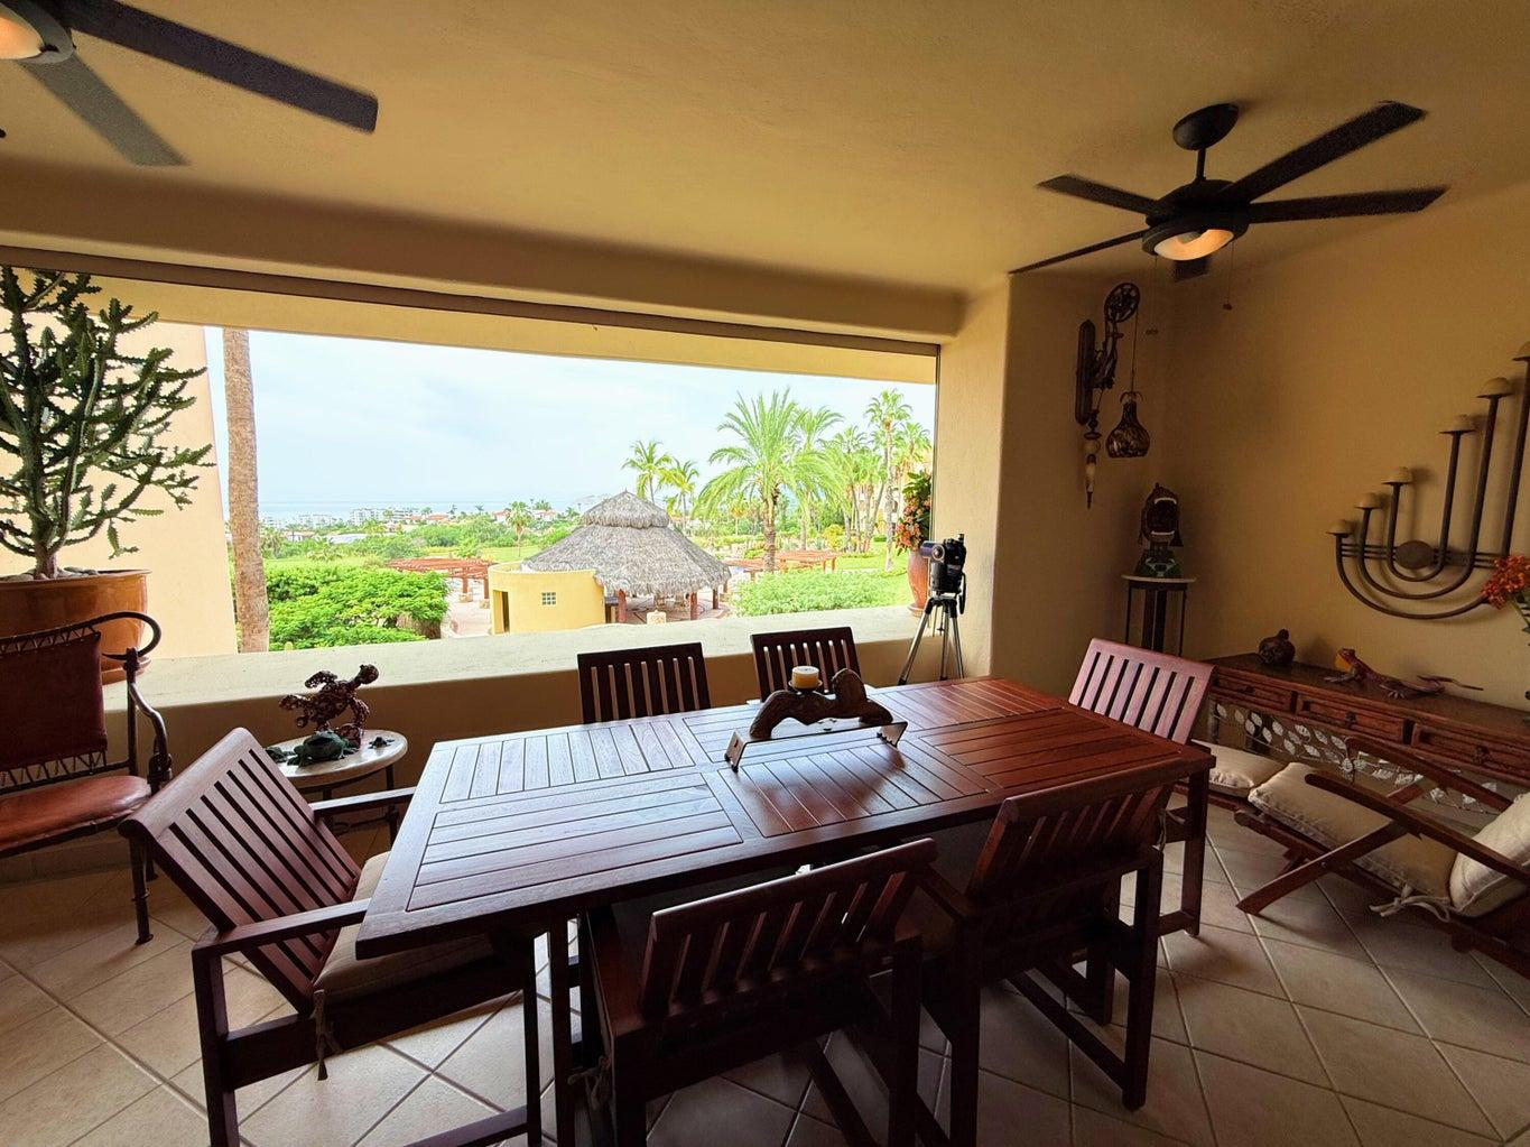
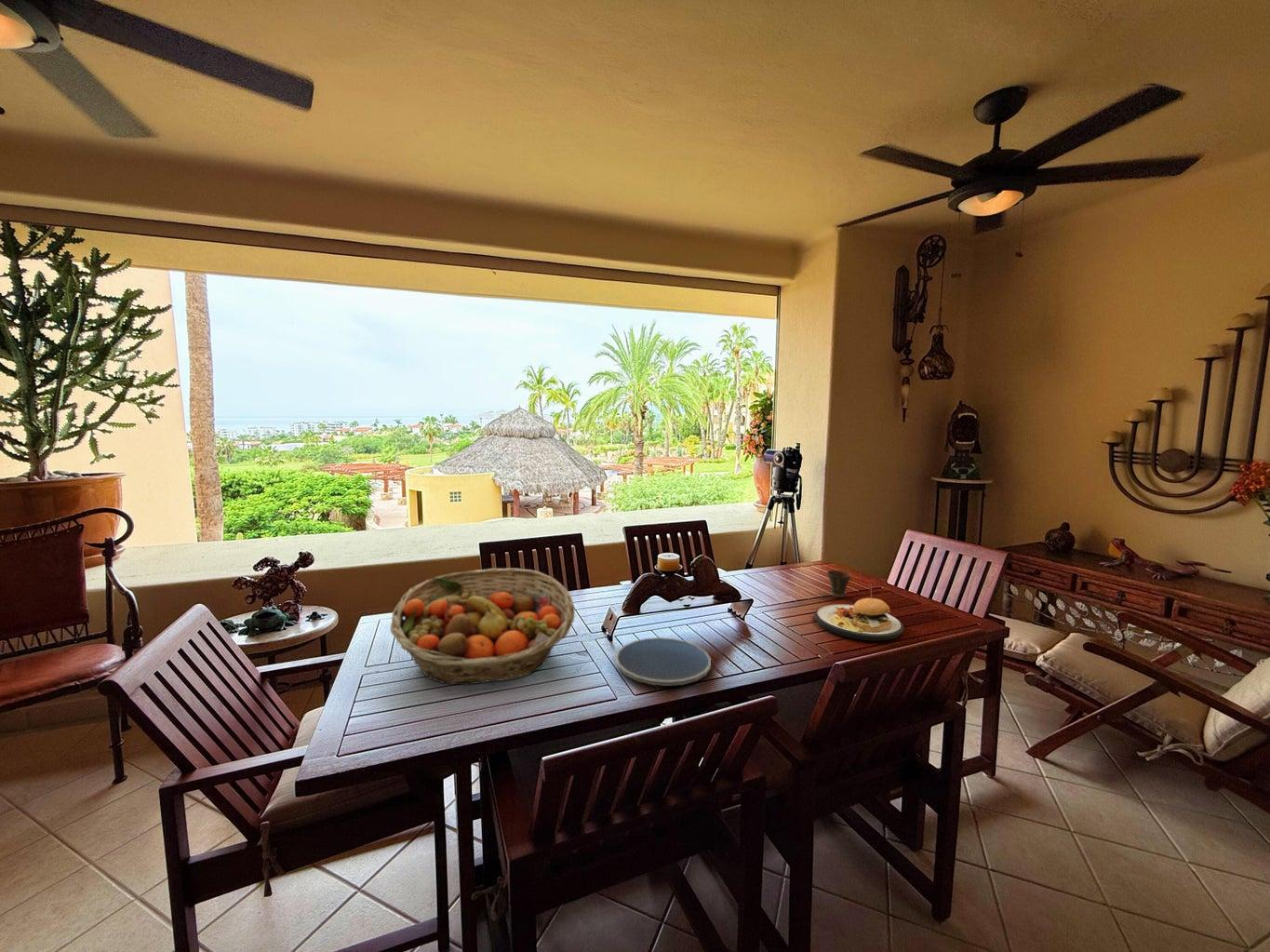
+ cup [826,570,852,598]
+ plate [615,637,712,687]
+ plate [814,584,904,642]
+ fruit basket [390,568,576,686]
